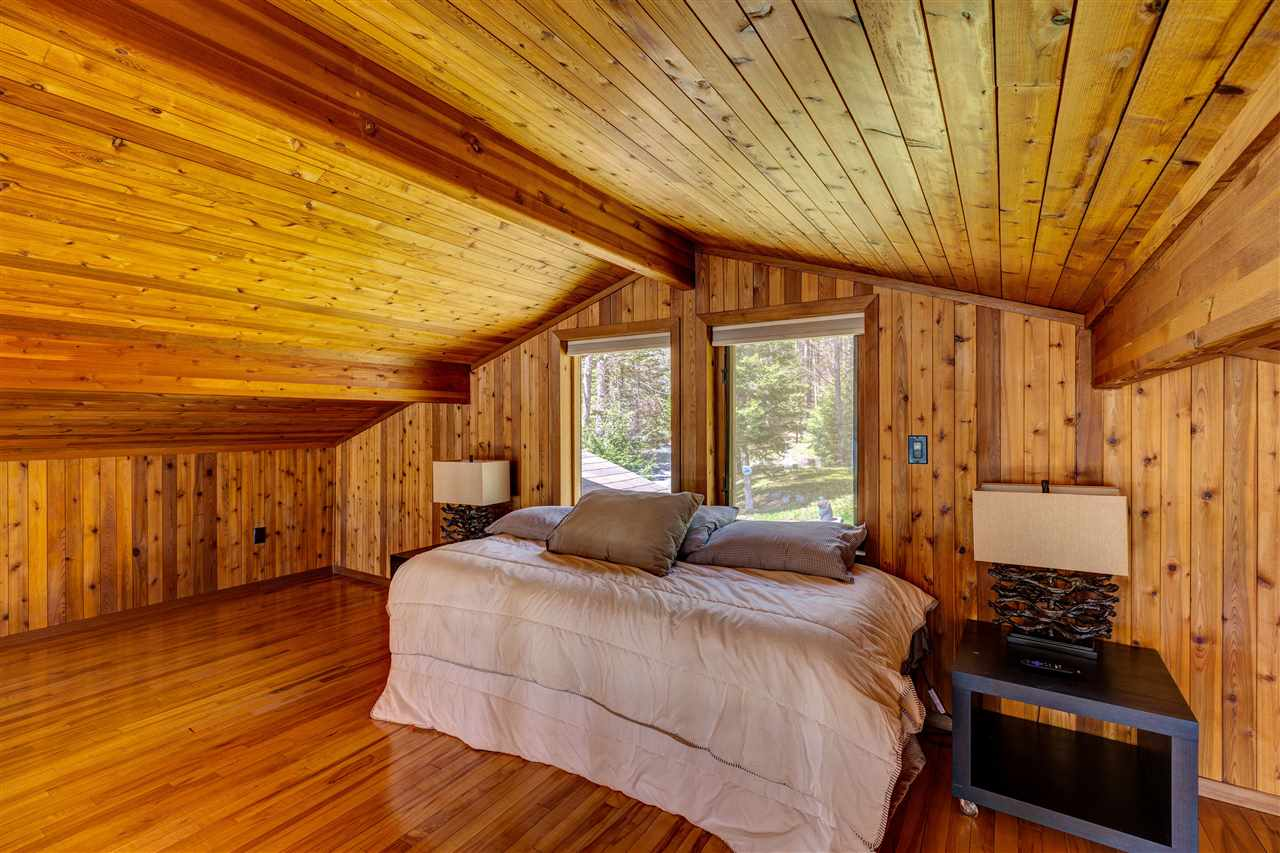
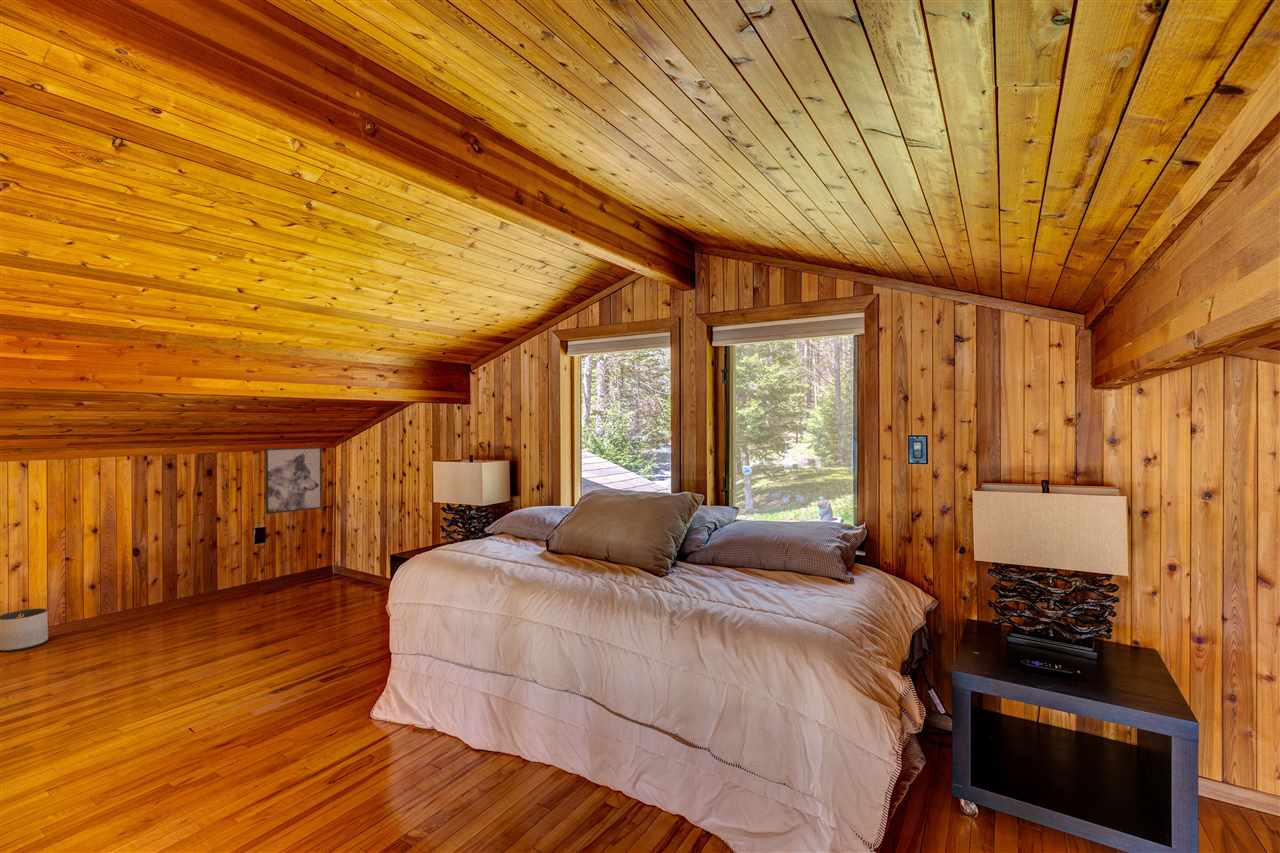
+ planter [0,607,49,652]
+ wall art [264,446,323,515]
